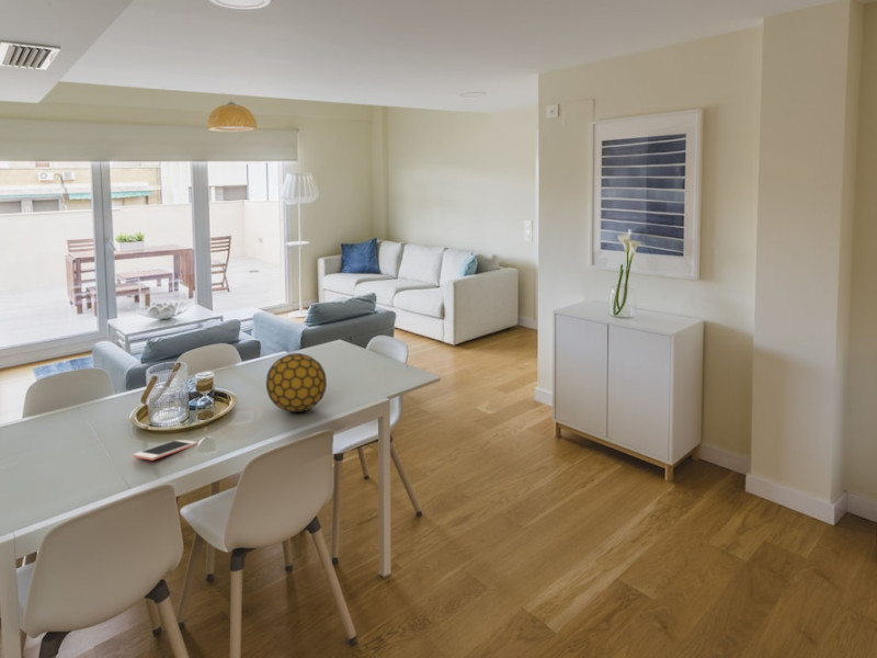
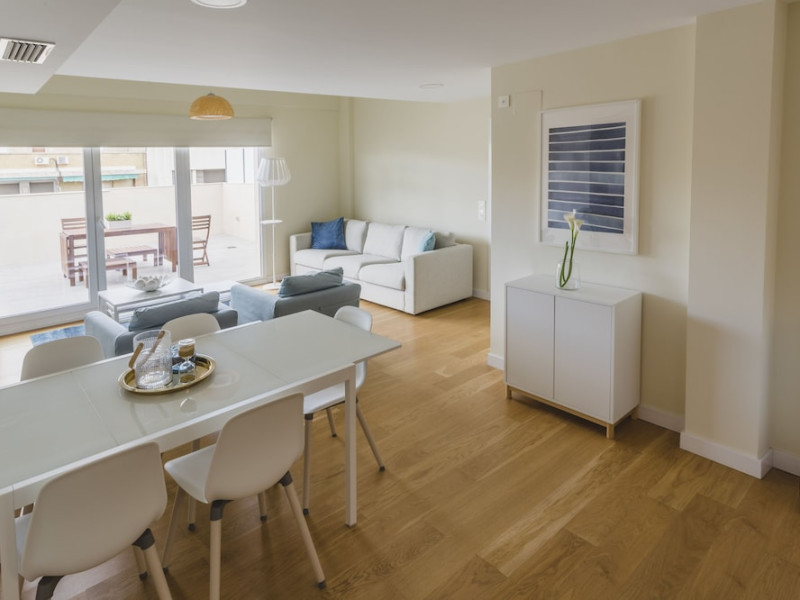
- decorative ball [265,352,328,413]
- cell phone [133,439,197,462]
